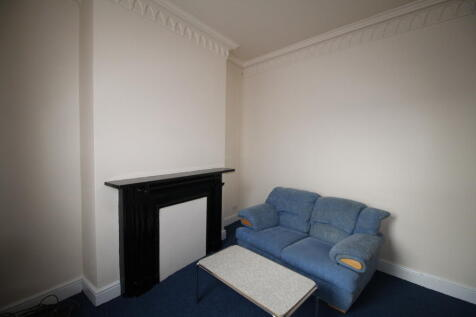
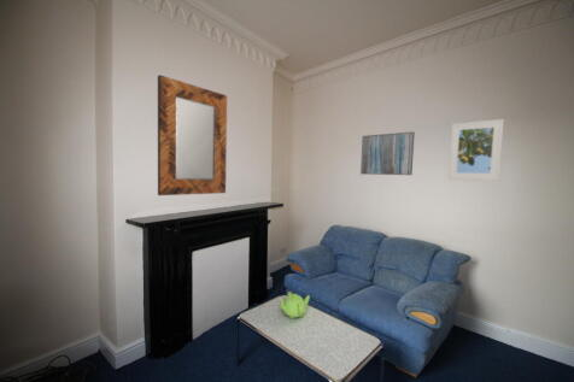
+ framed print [447,118,505,182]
+ wall art [359,130,416,176]
+ home mirror [157,74,228,196]
+ teapot [277,290,311,321]
